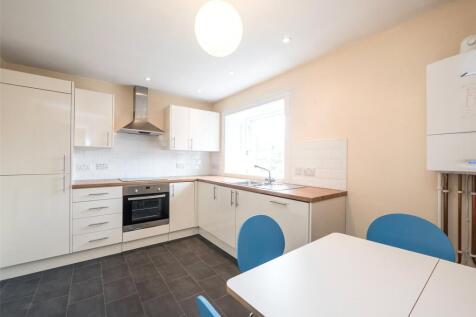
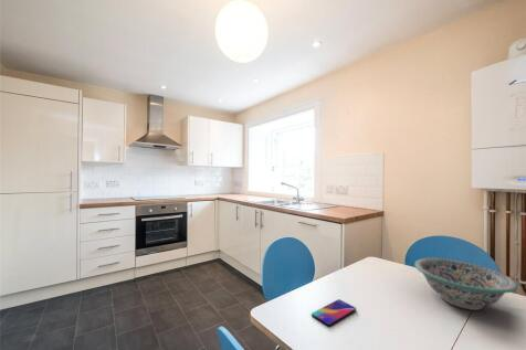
+ smartphone [311,298,357,327]
+ decorative bowl [413,257,518,311]
